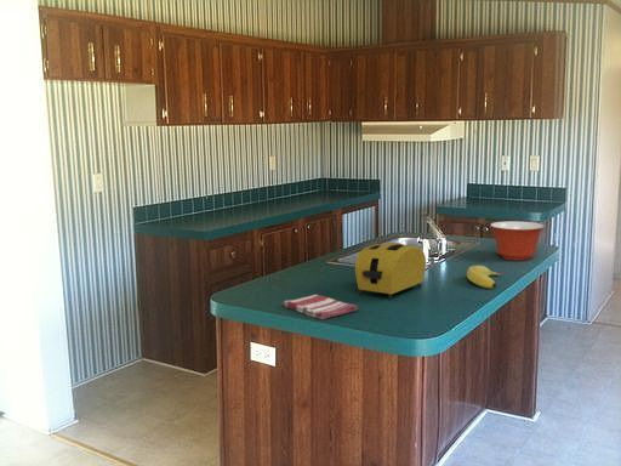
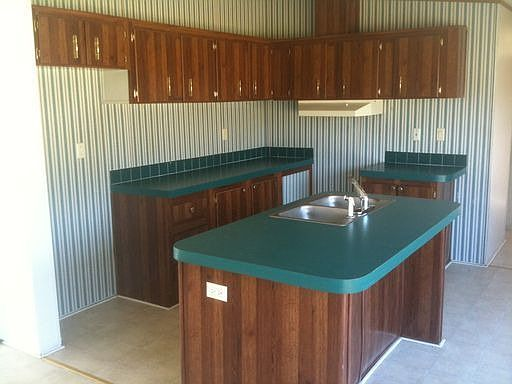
- mixing bowl [489,220,546,261]
- dish towel [283,294,359,320]
- toaster [354,241,427,301]
- banana [466,265,503,290]
